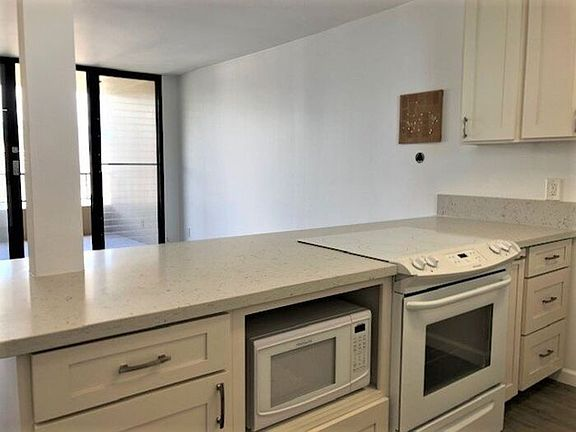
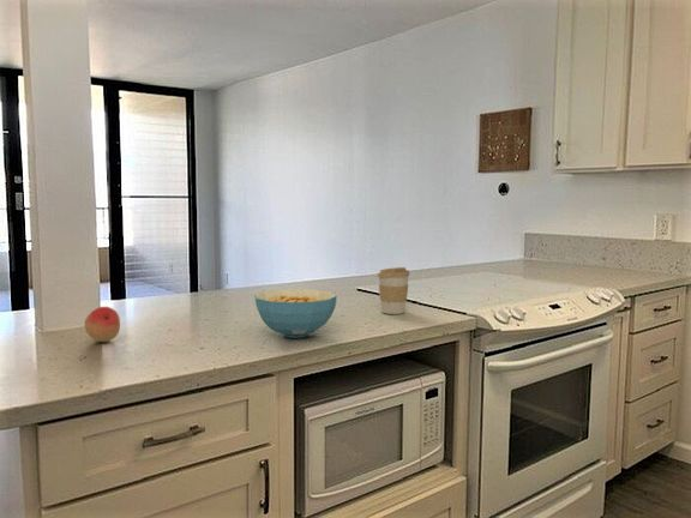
+ fruit [84,306,121,343]
+ cereal bowl [253,288,338,339]
+ coffee cup [375,266,410,315]
